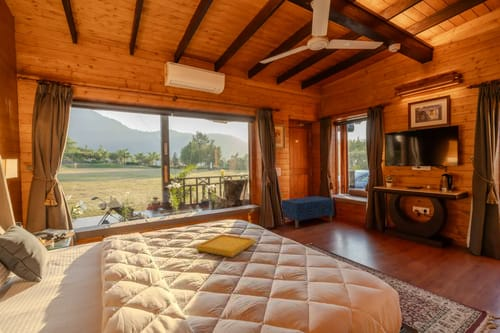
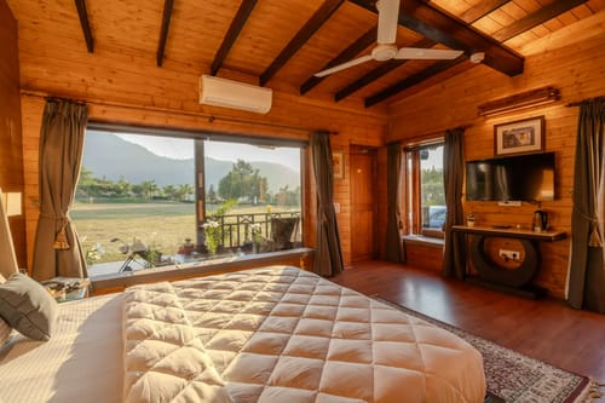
- bench [281,195,335,229]
- serving tray [195,233,256,258]
